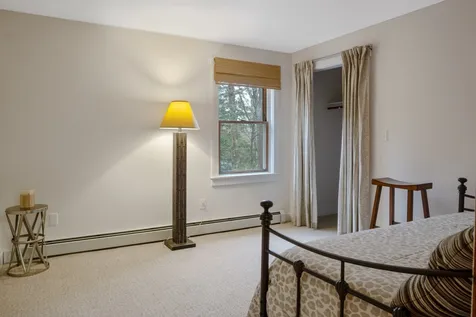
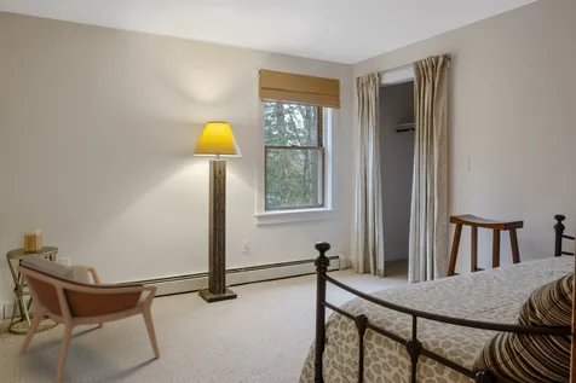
+ armchair [15,253,161,383]
